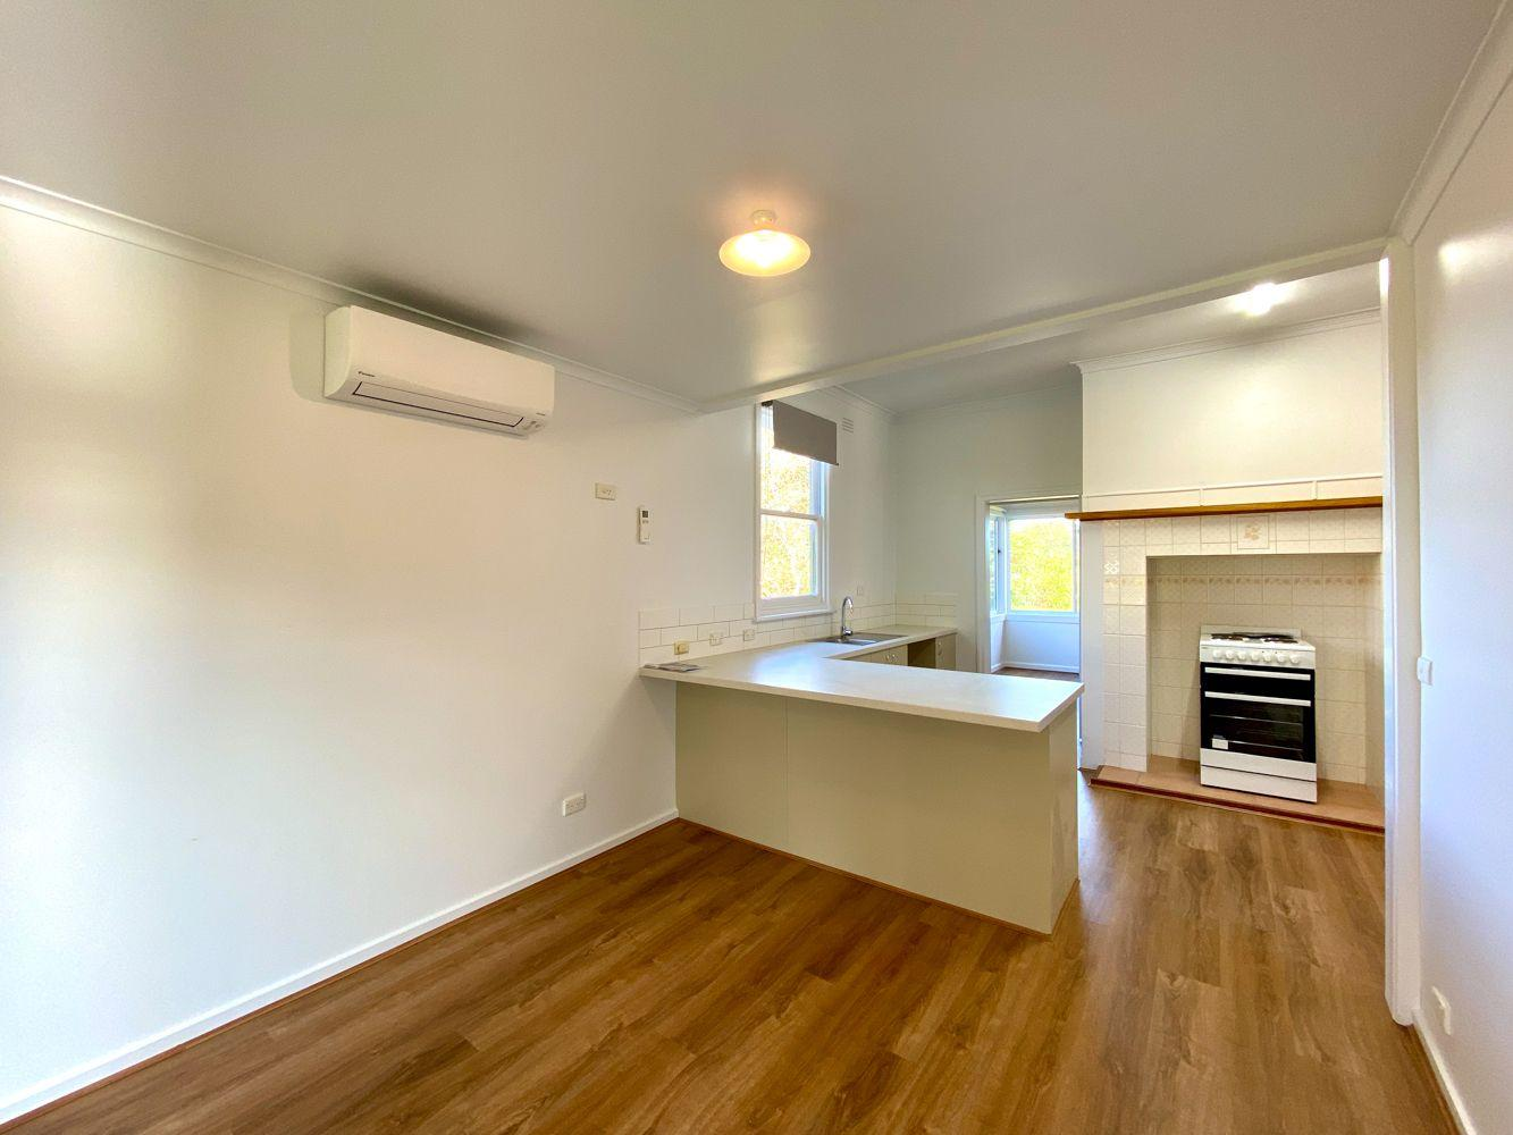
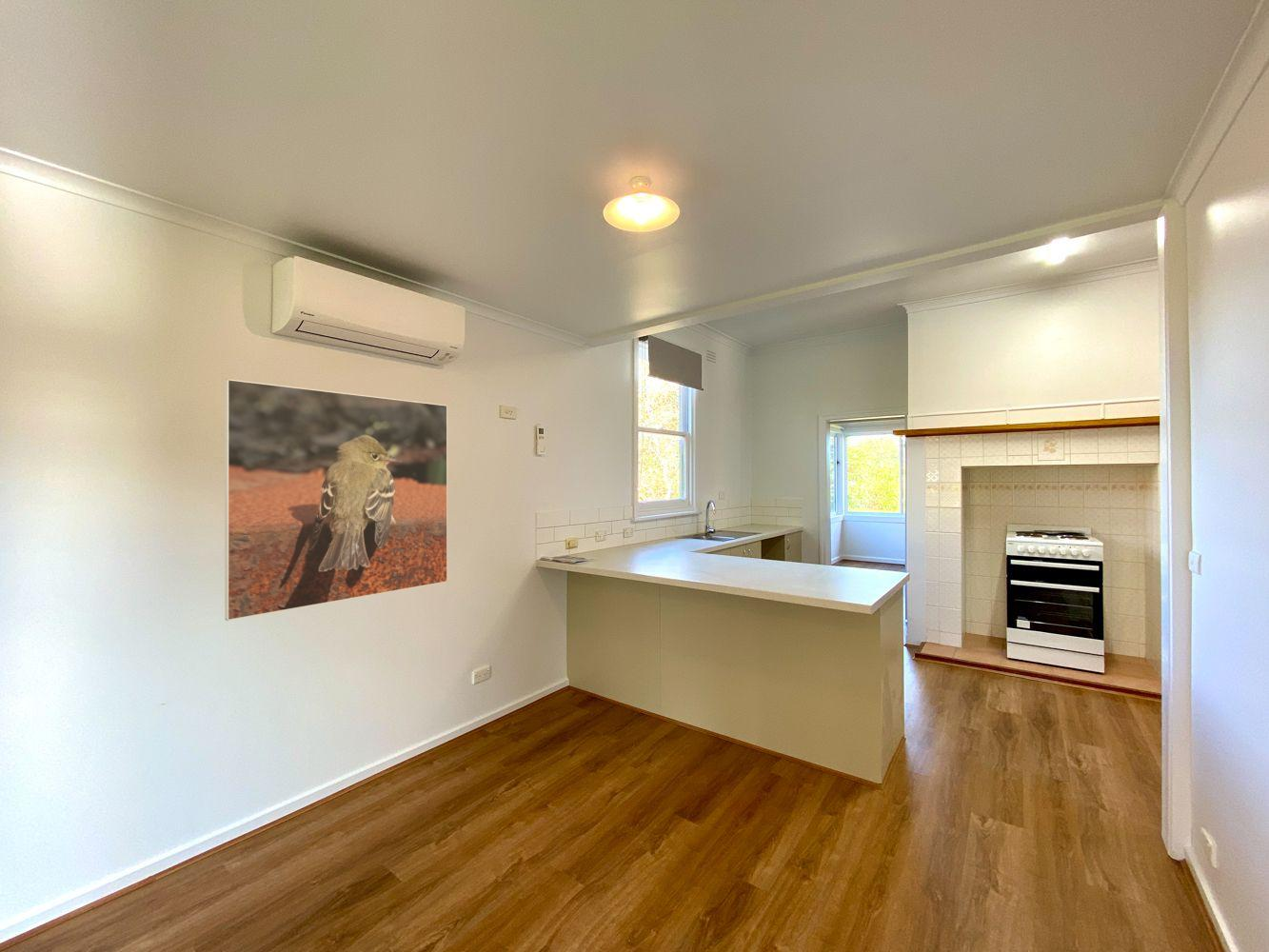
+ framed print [224,378,448,622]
